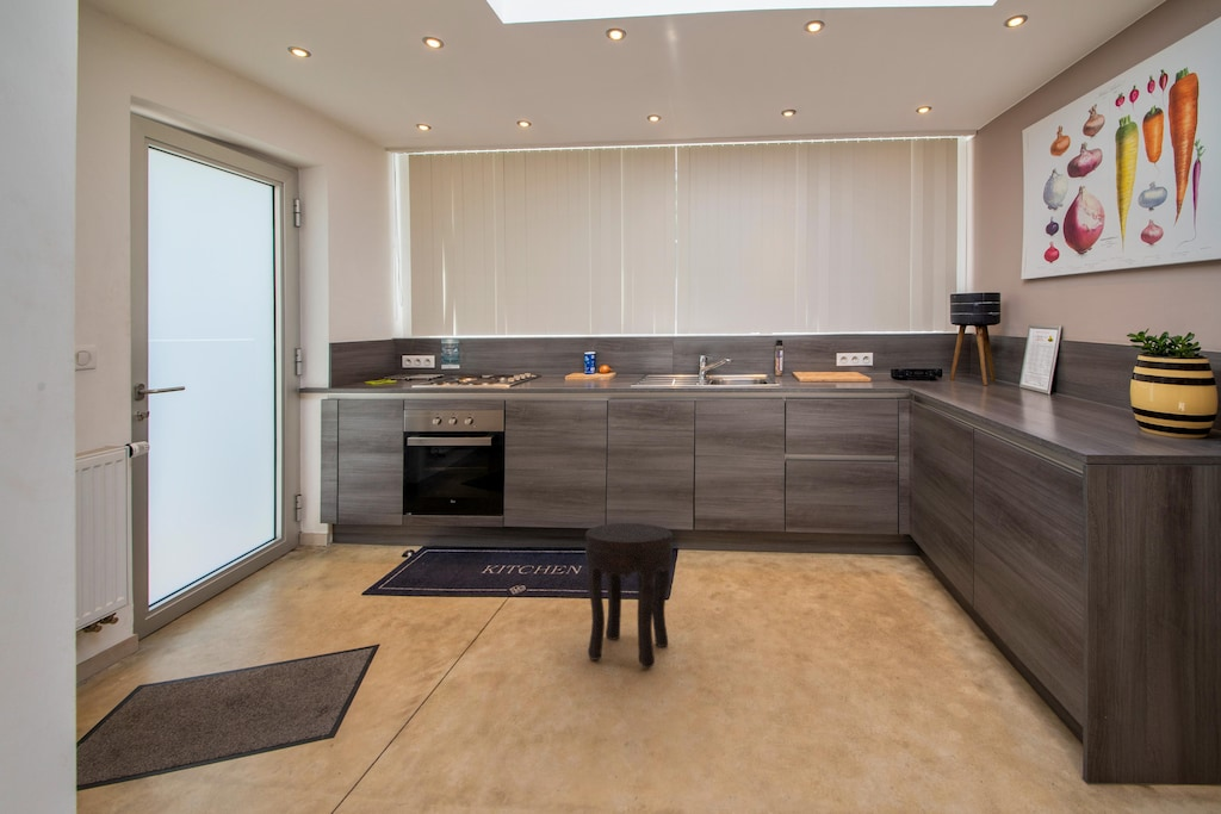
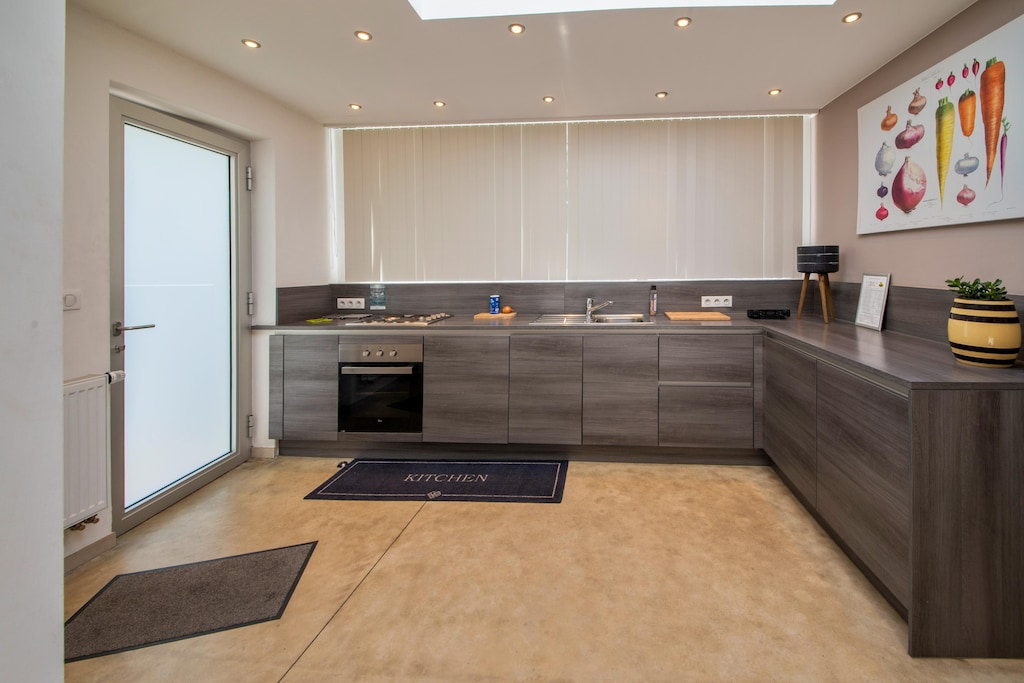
- side table [584,522,674,670]
